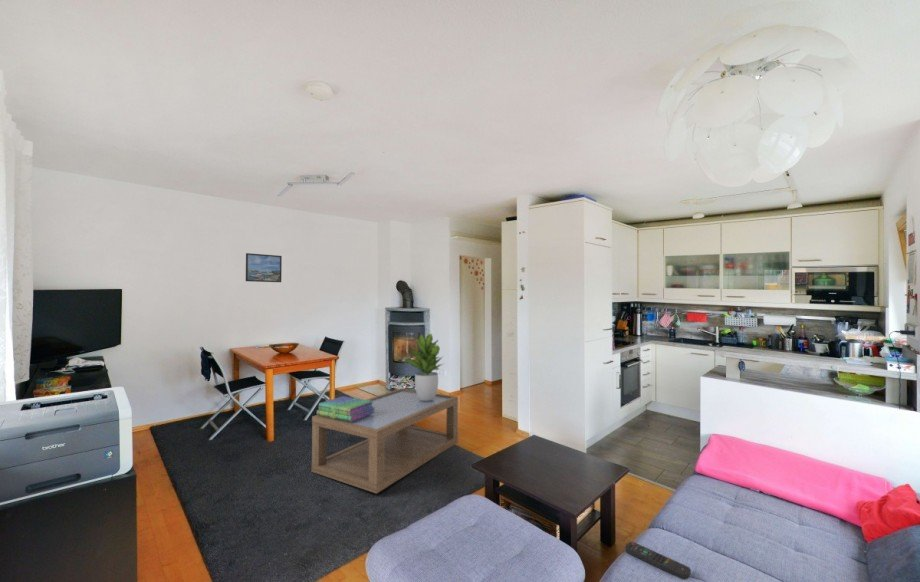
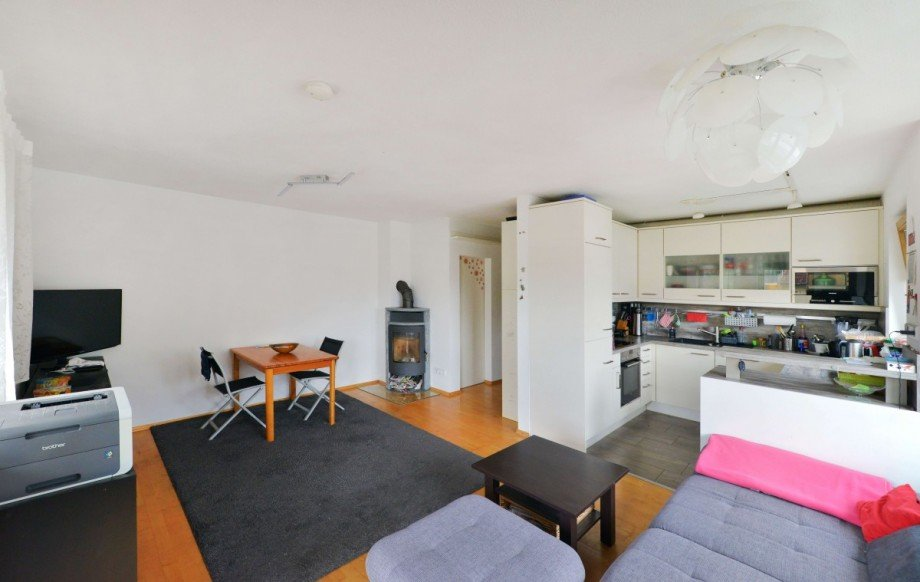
- coffee table [311,387,459,495]
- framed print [245,252,283,283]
- stack of books [316,395,375,422]
- remote control [624,541,692,580]
- potted plant [403,333,446,401]
